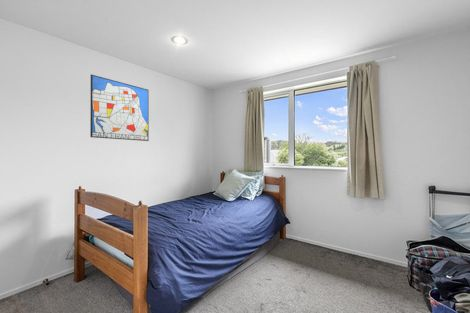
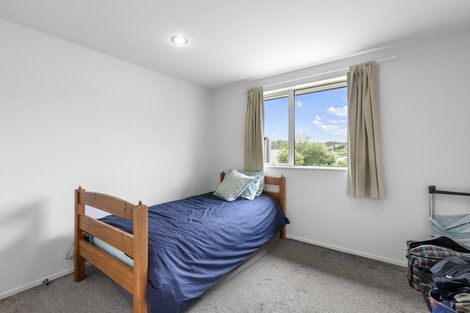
- wall art [89,73,150,142]
